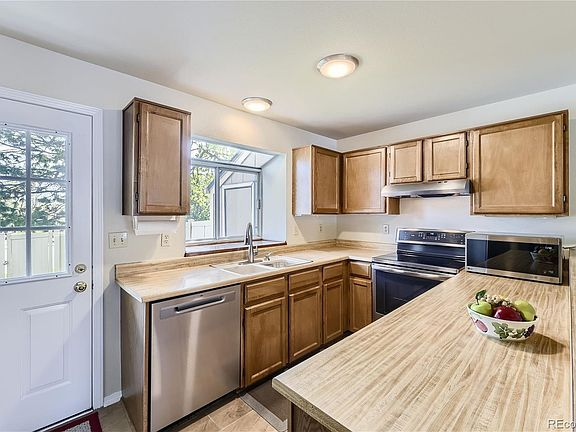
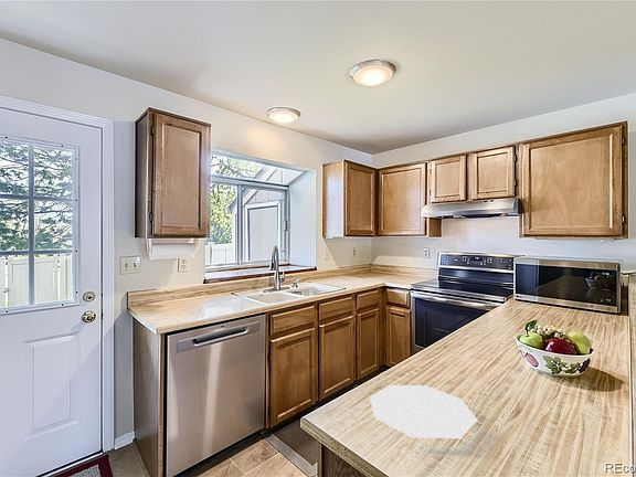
+ plate [369,384,479,439]
